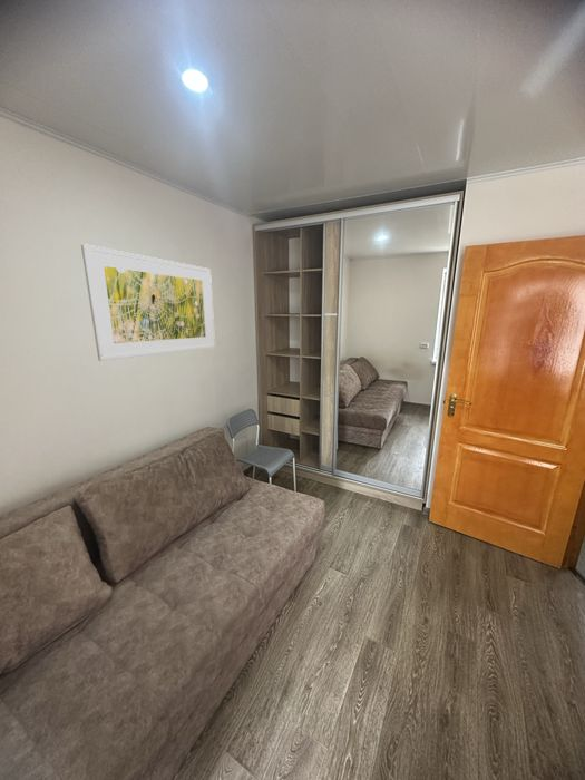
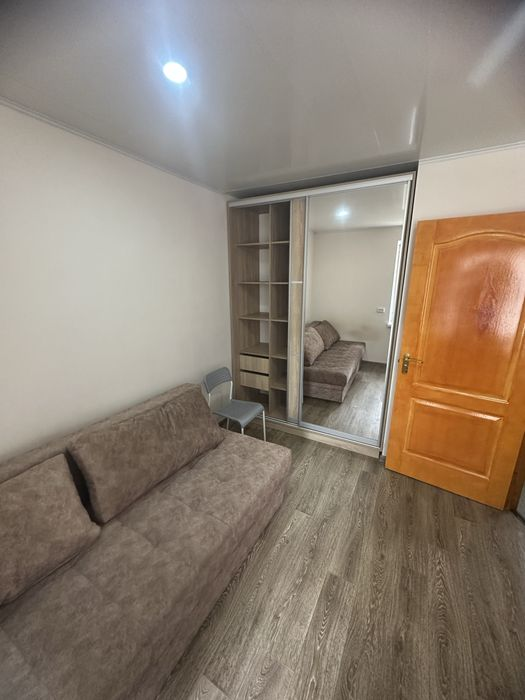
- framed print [80,243,216,362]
